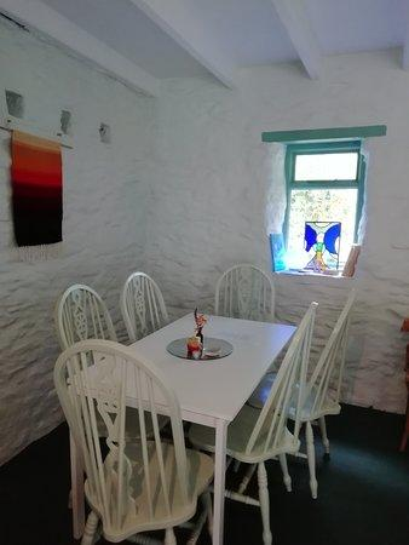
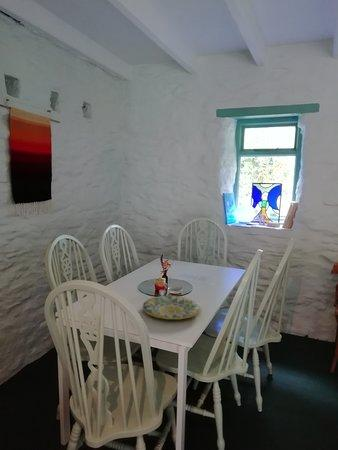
+ plate [142,295,202,320]
